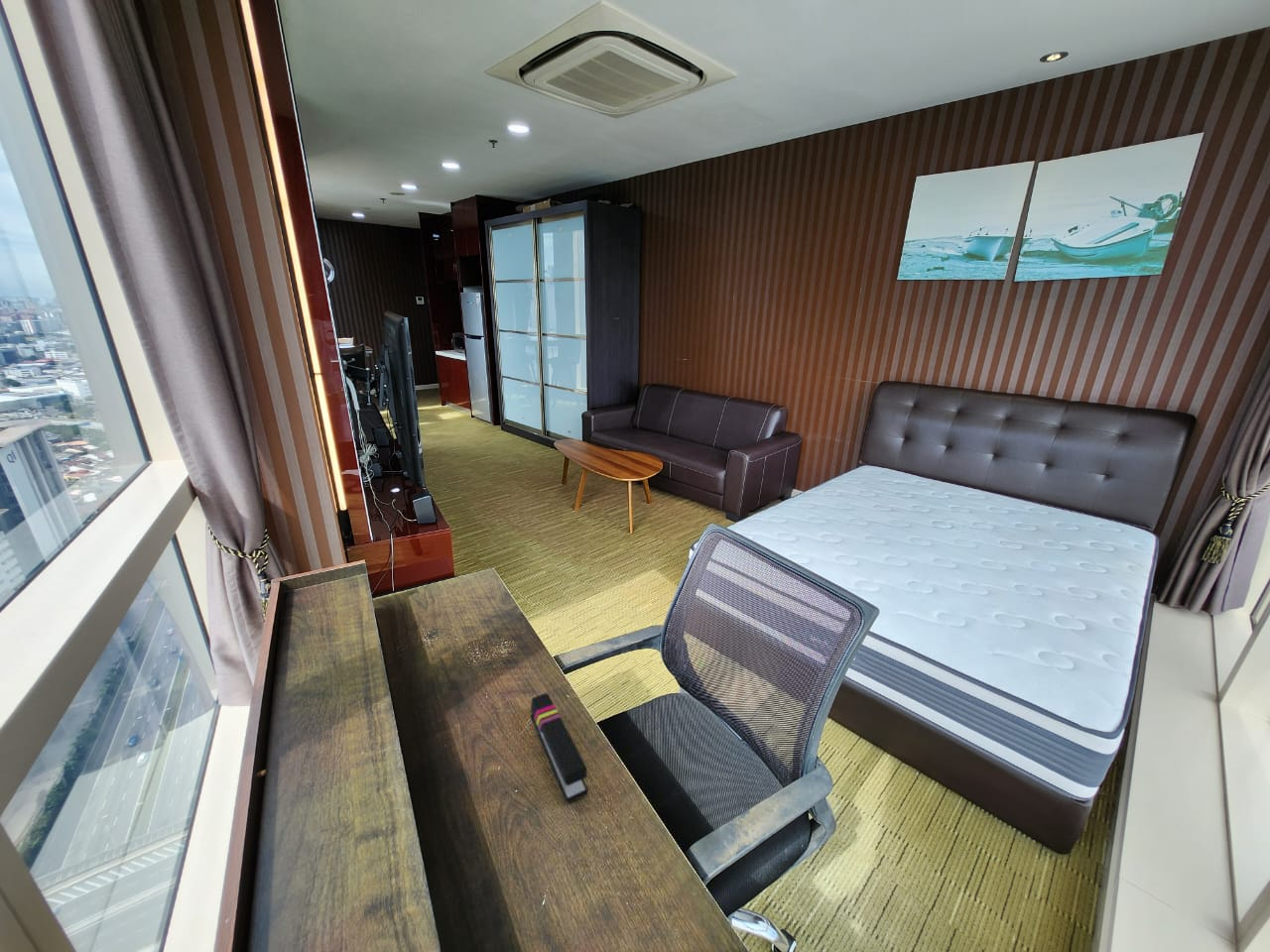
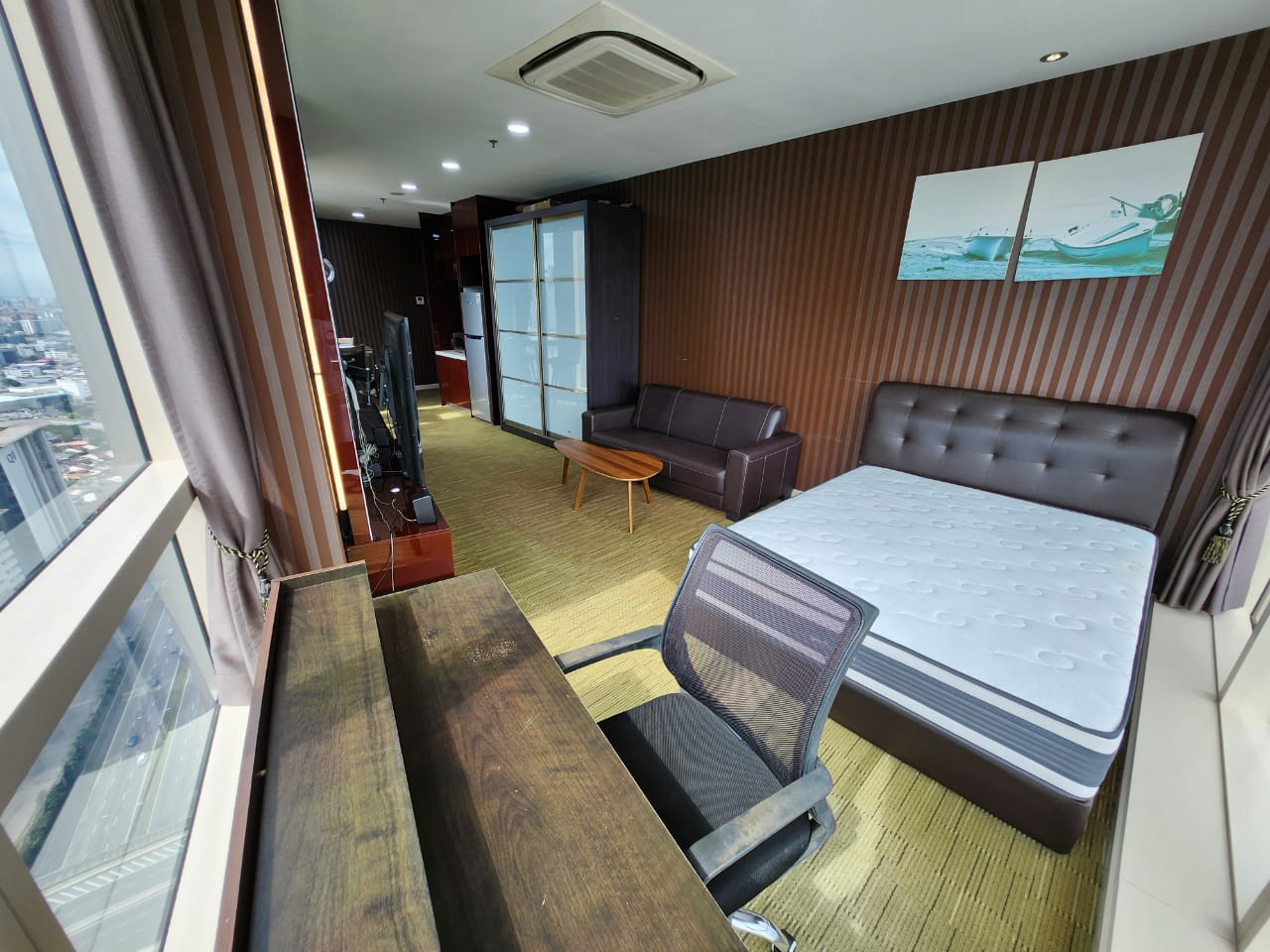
- stapler [530,692,589,804]
